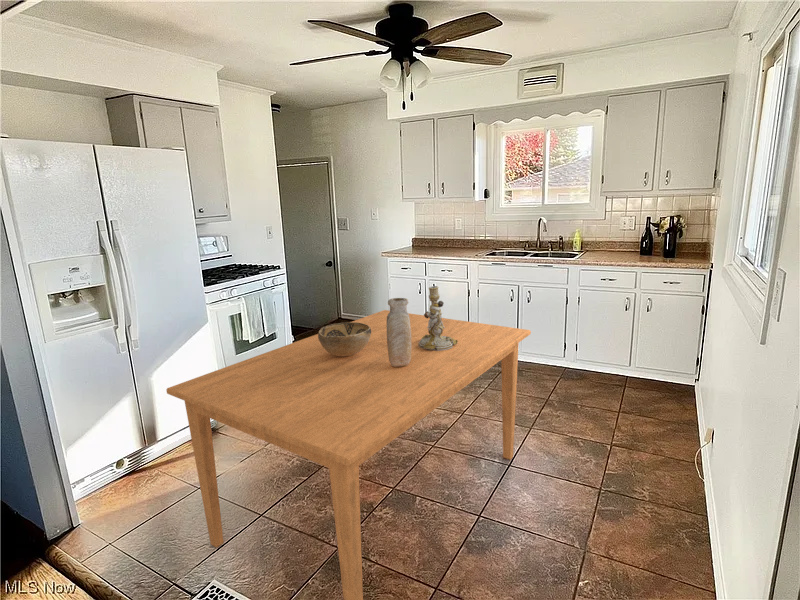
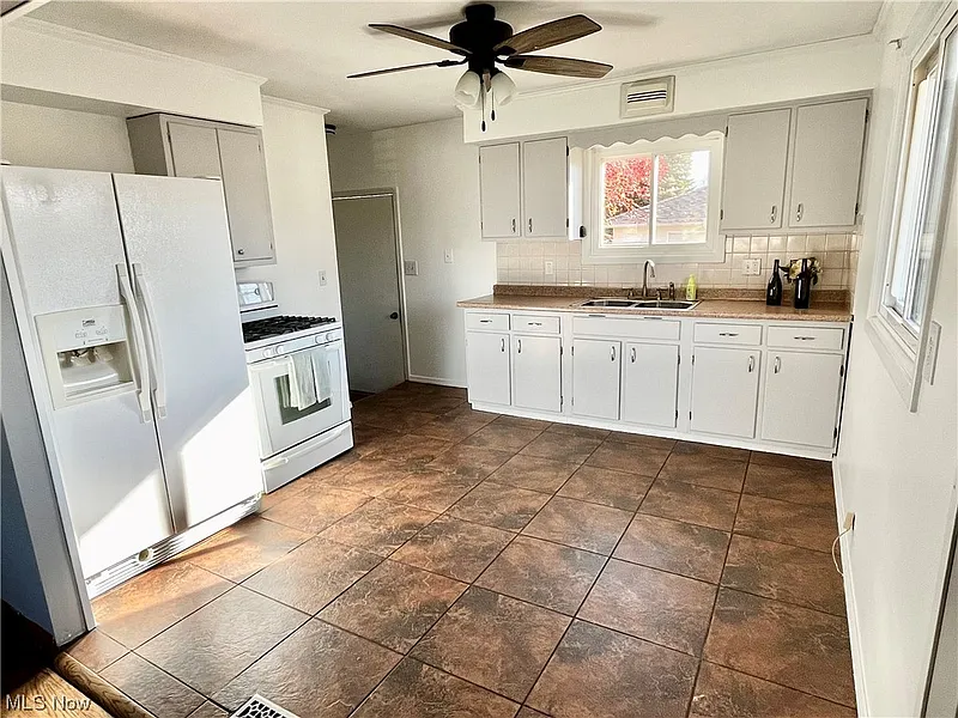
- decorative bowl [317,321,371,356]
- candlestick [419,285,458,351]
- vase [387,297,411,367]
- dining table [165,309,532,600]
